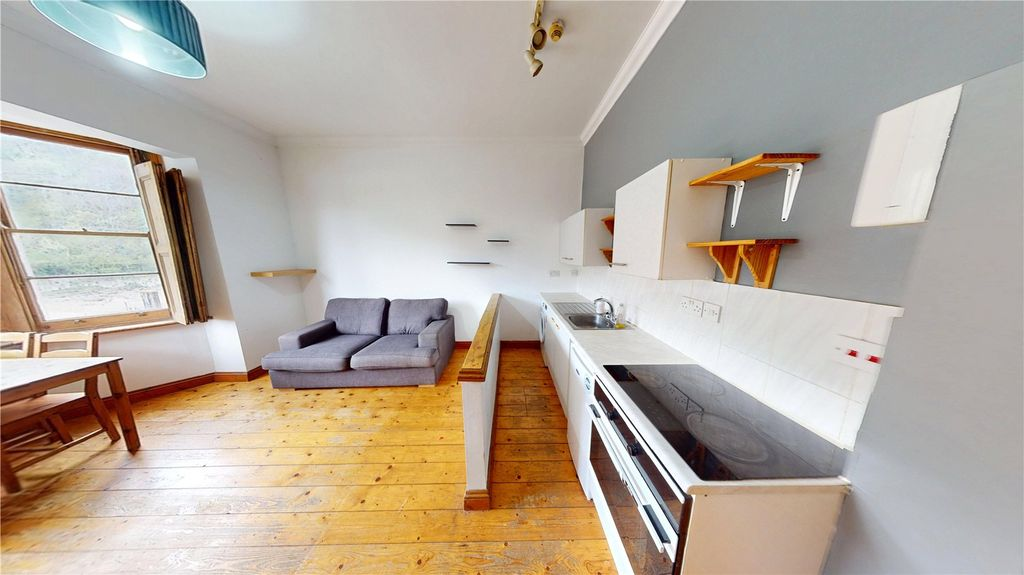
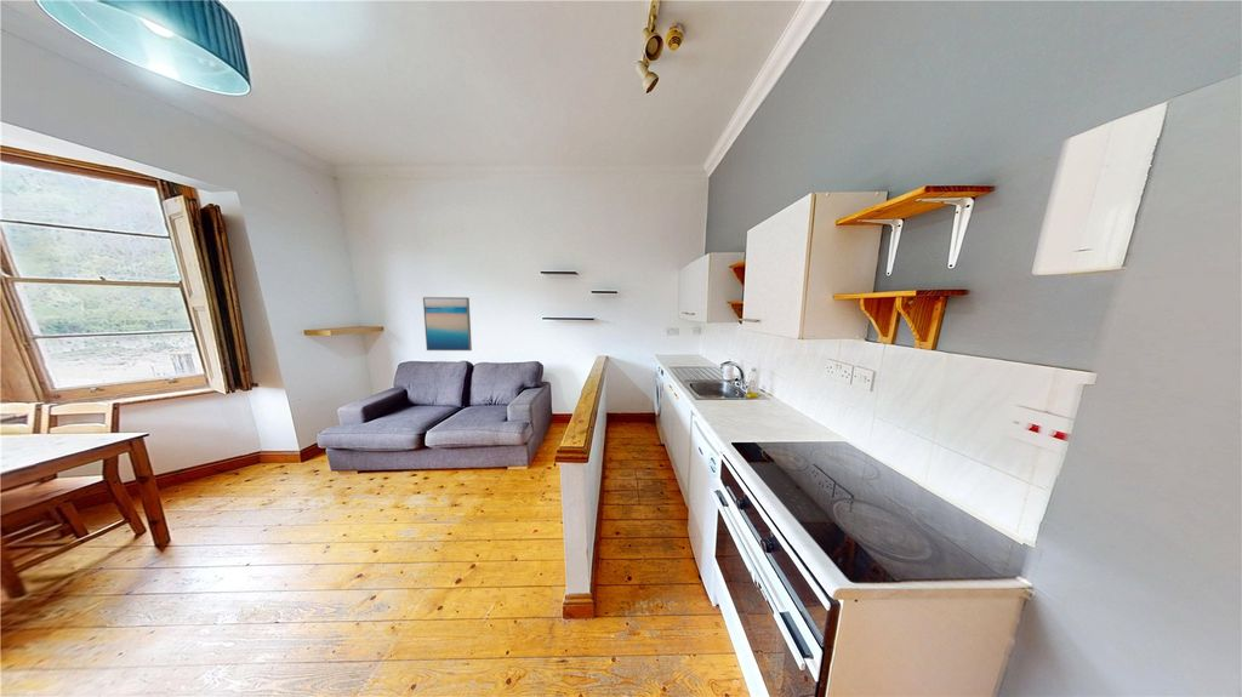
+ wall art [422,296,473,352]
